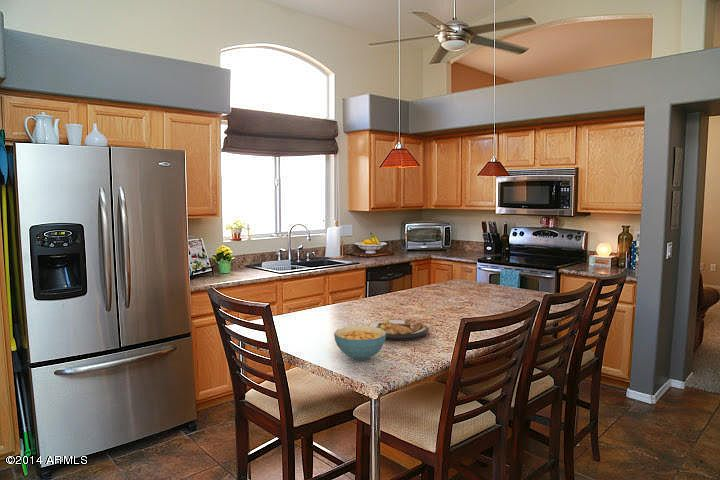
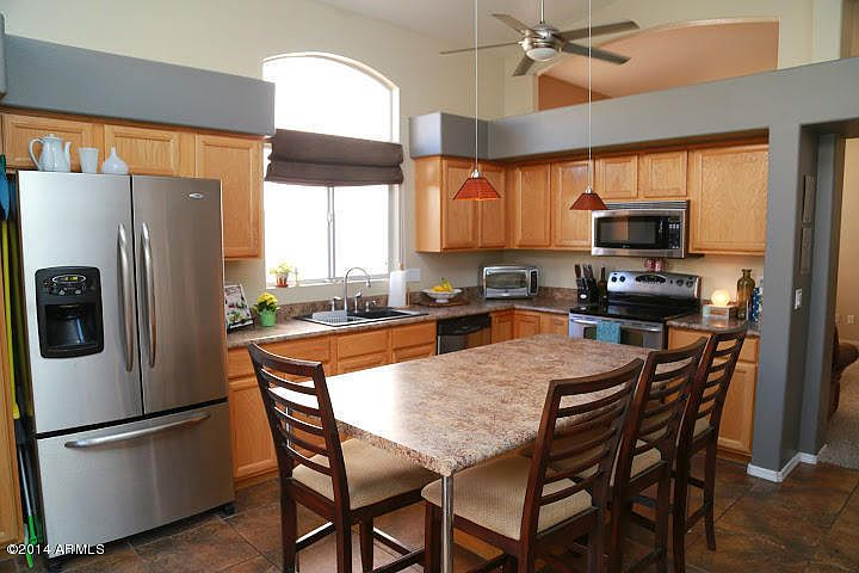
- plate [368,319,430,341]
- cereal bowl [333,325,386,361]
